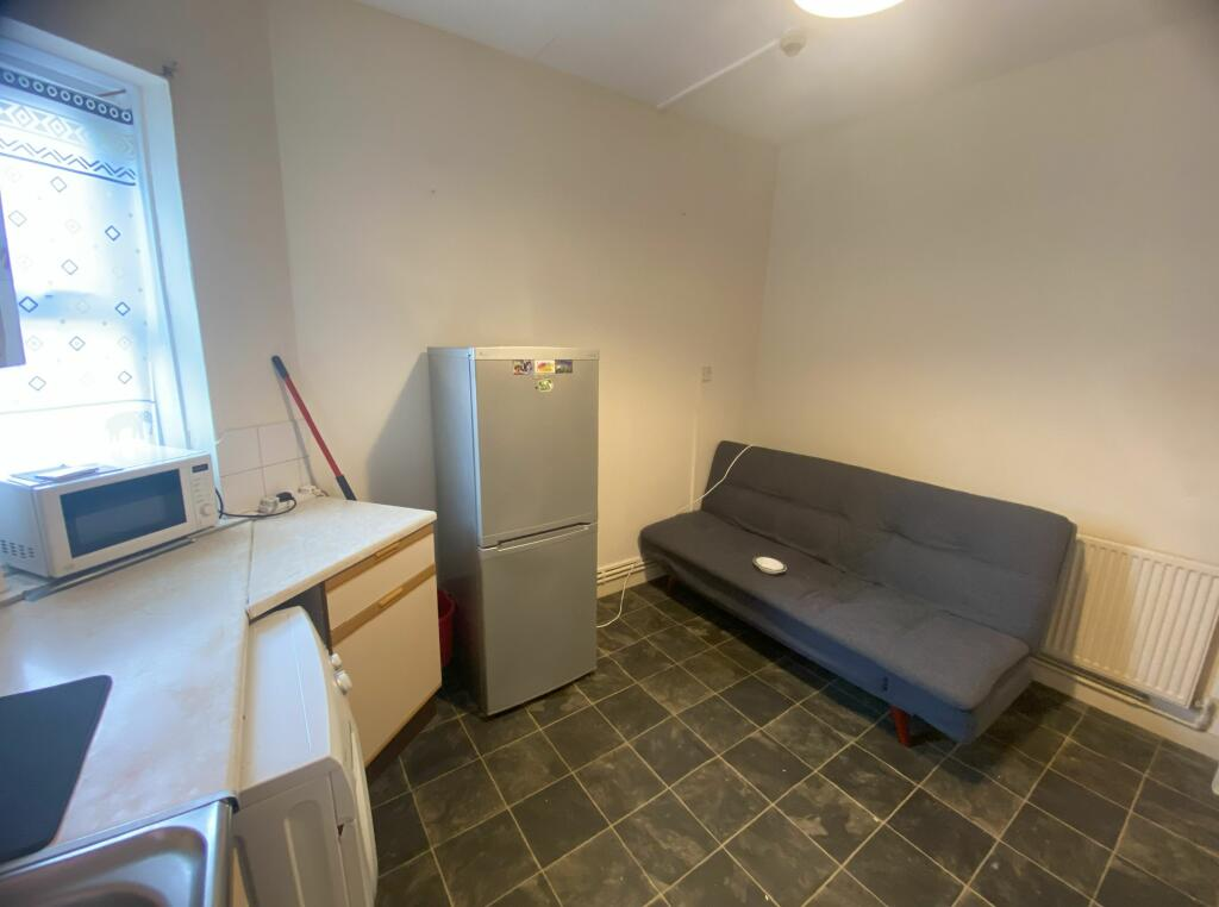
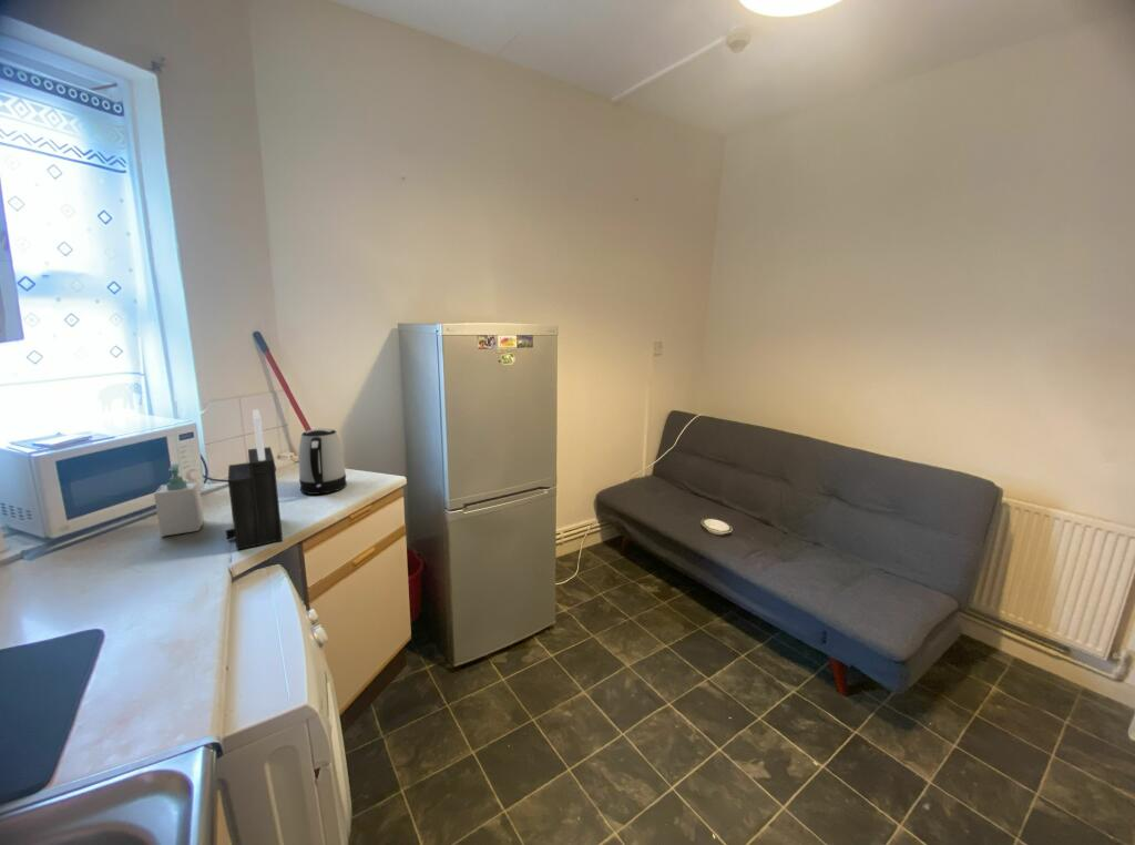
+ soap bottle [153,464,205,538]
+ knife block [225,409,284,551]
+ kettle [298,427,348,496]
